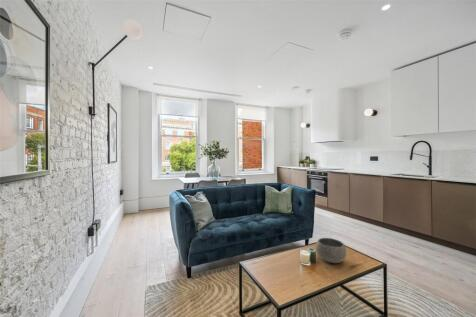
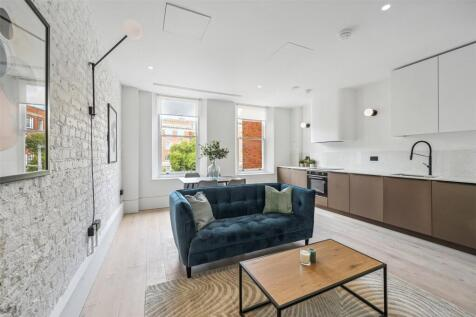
- bowl [315,237,347,264]
